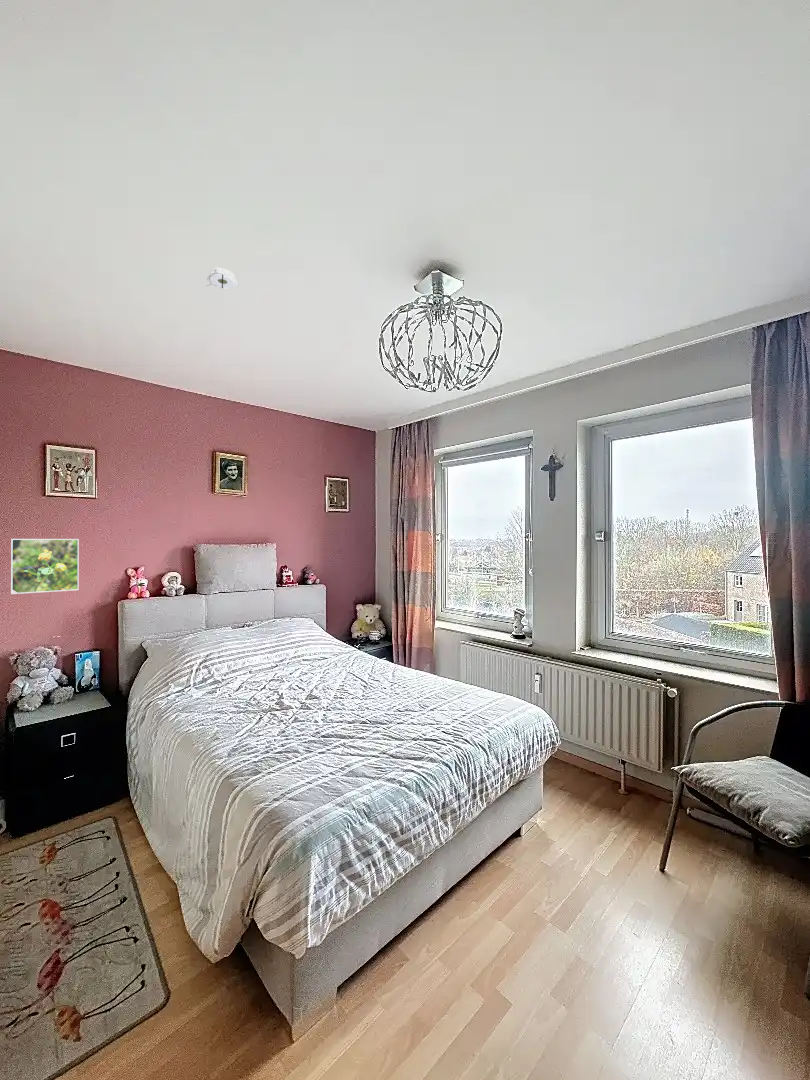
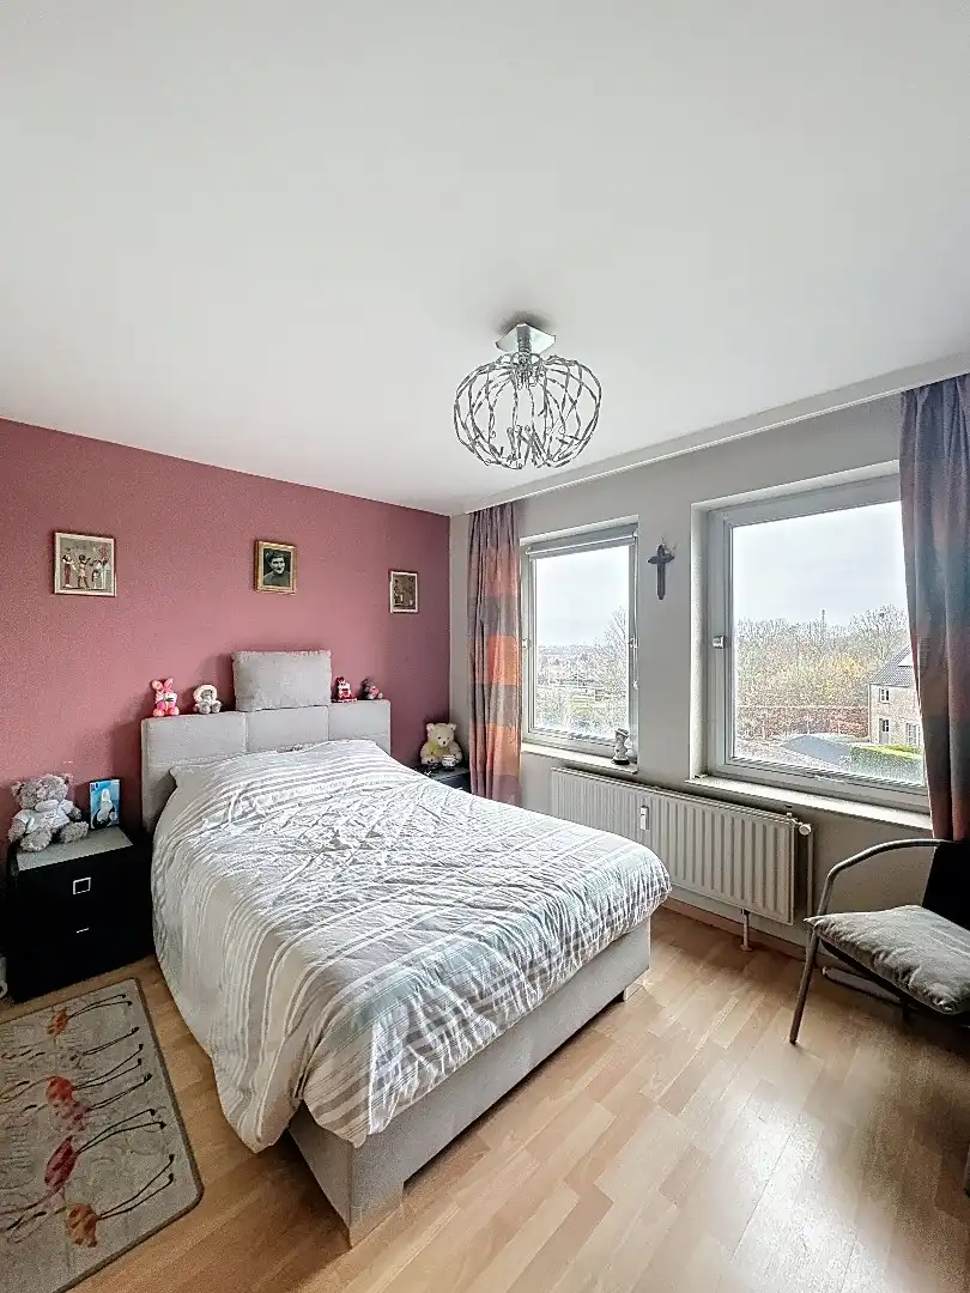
- smoke detector [206,267,238,289]
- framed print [10,538,80,595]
